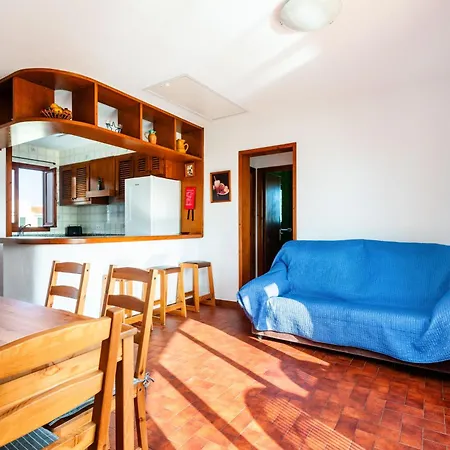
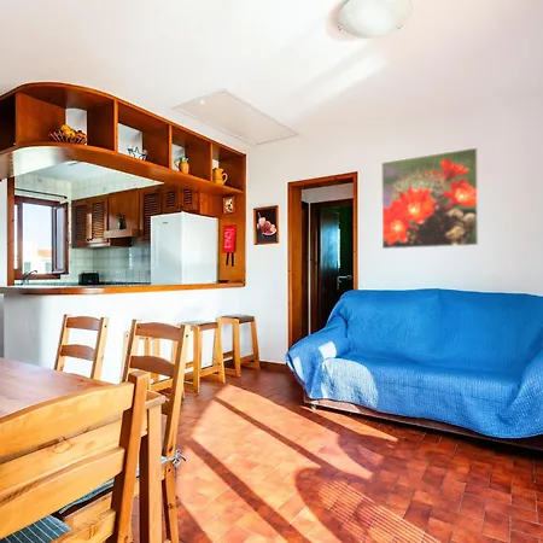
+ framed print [380,146,479,250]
